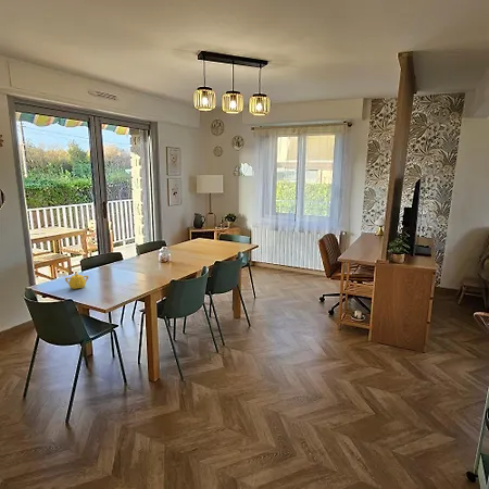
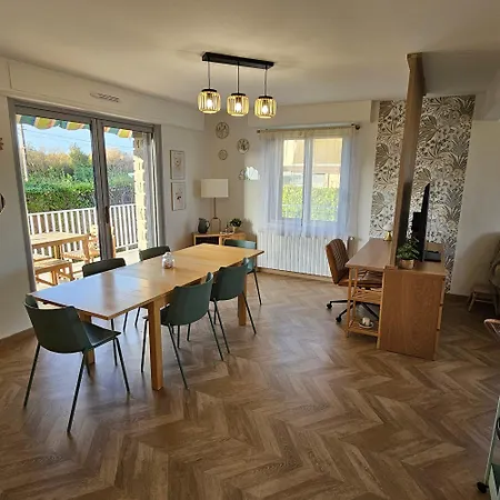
- teapot [64,271,89,290]
